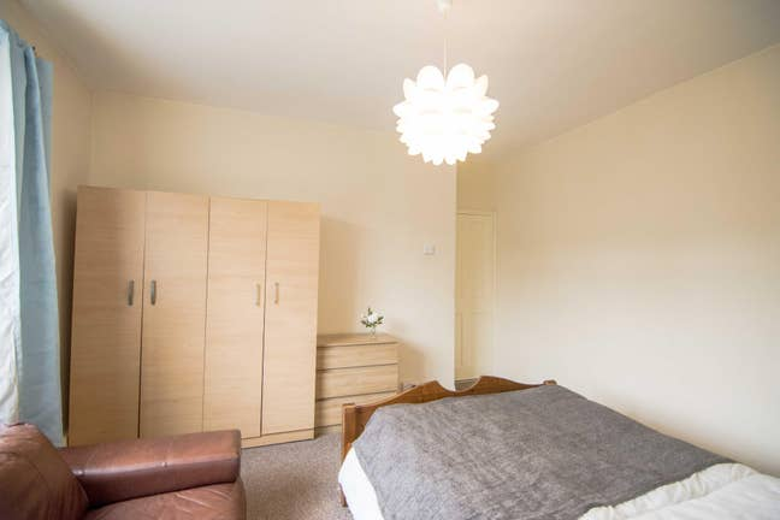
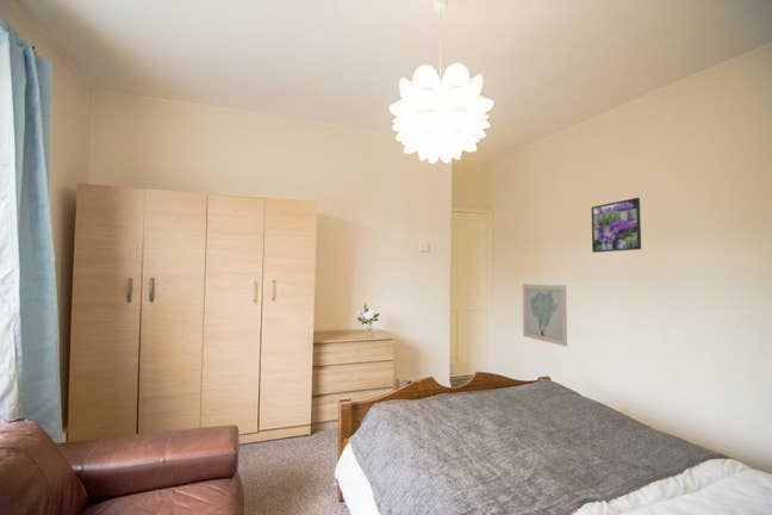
+ wall art [522,283,568,347]
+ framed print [590,197,642,254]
